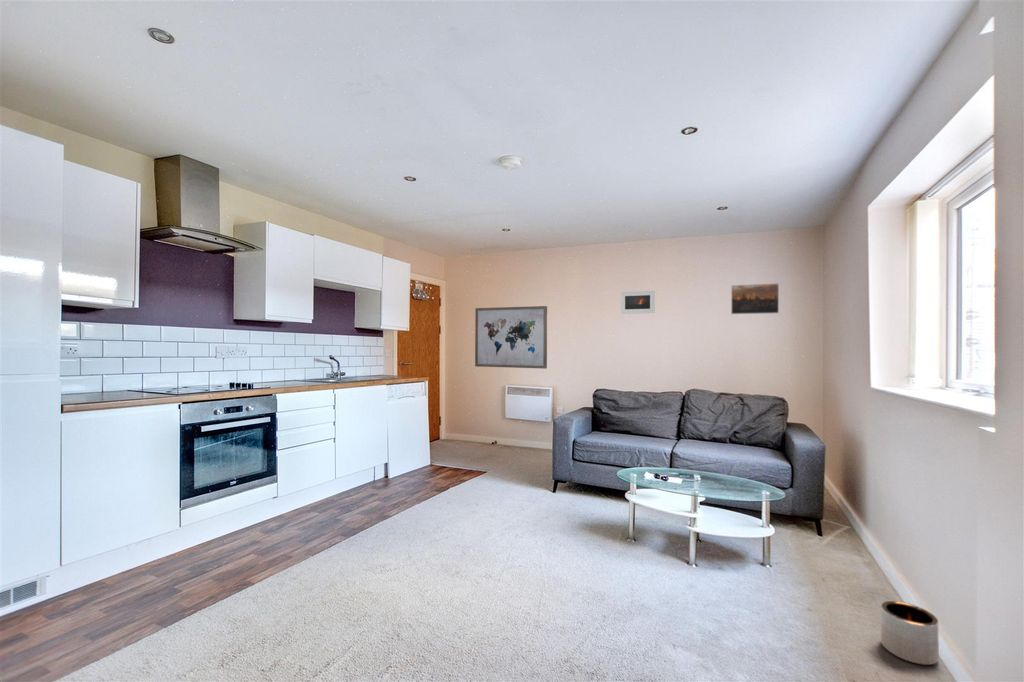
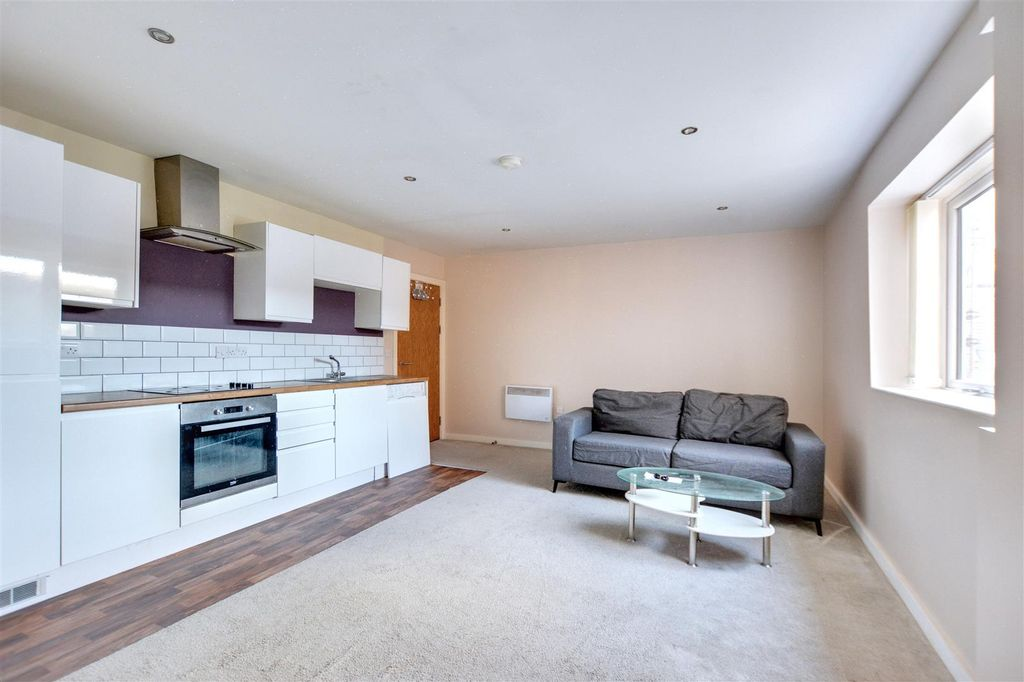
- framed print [620,290,656,315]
- wall art [474,305,548,370]
- planter [880,600,940,666]
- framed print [730,282,780,315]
